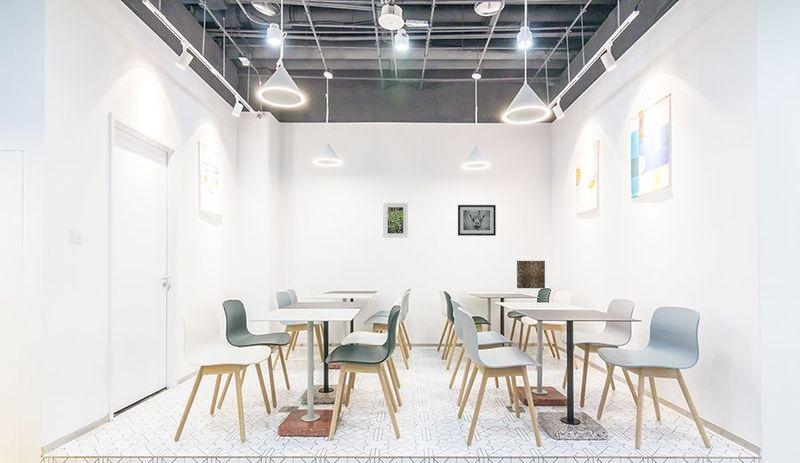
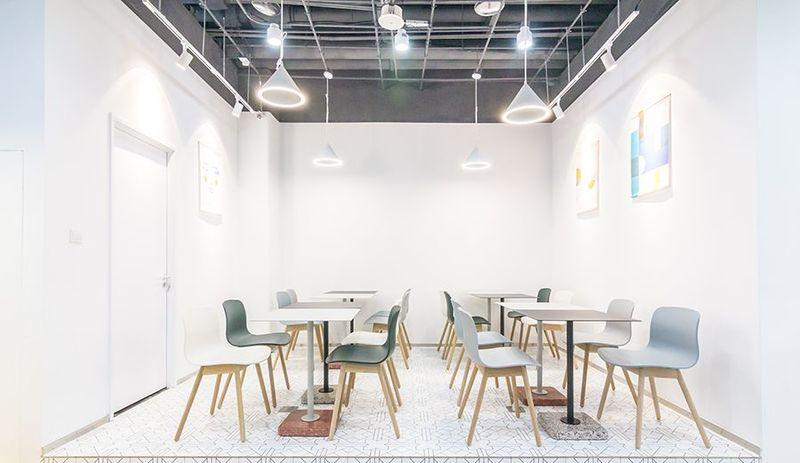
- wall art [457,204,497,237]
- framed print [382,202,409,239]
- wall art [516,260,546,289]
